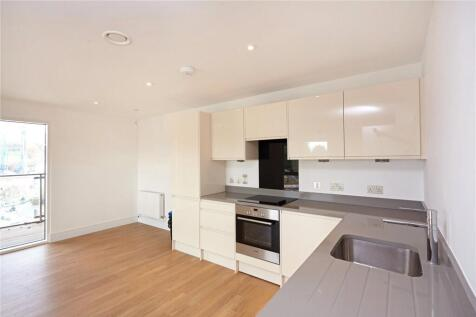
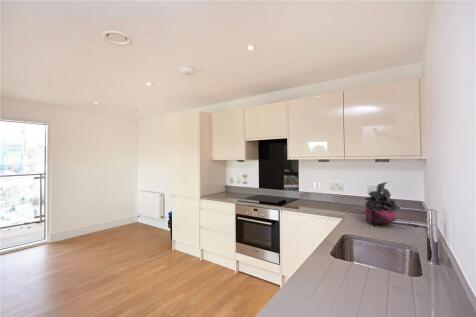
+ potted plant [362,181,401,228]
